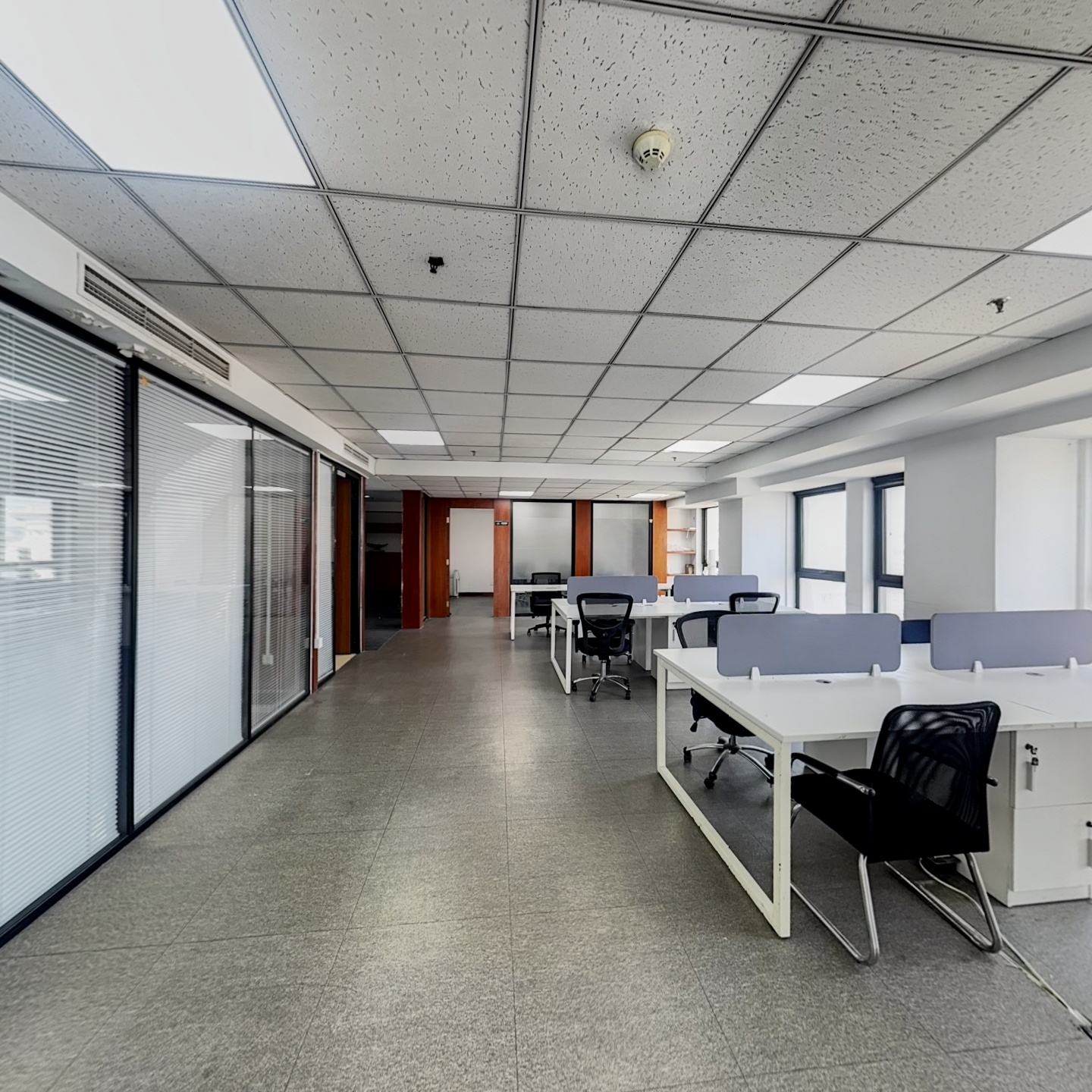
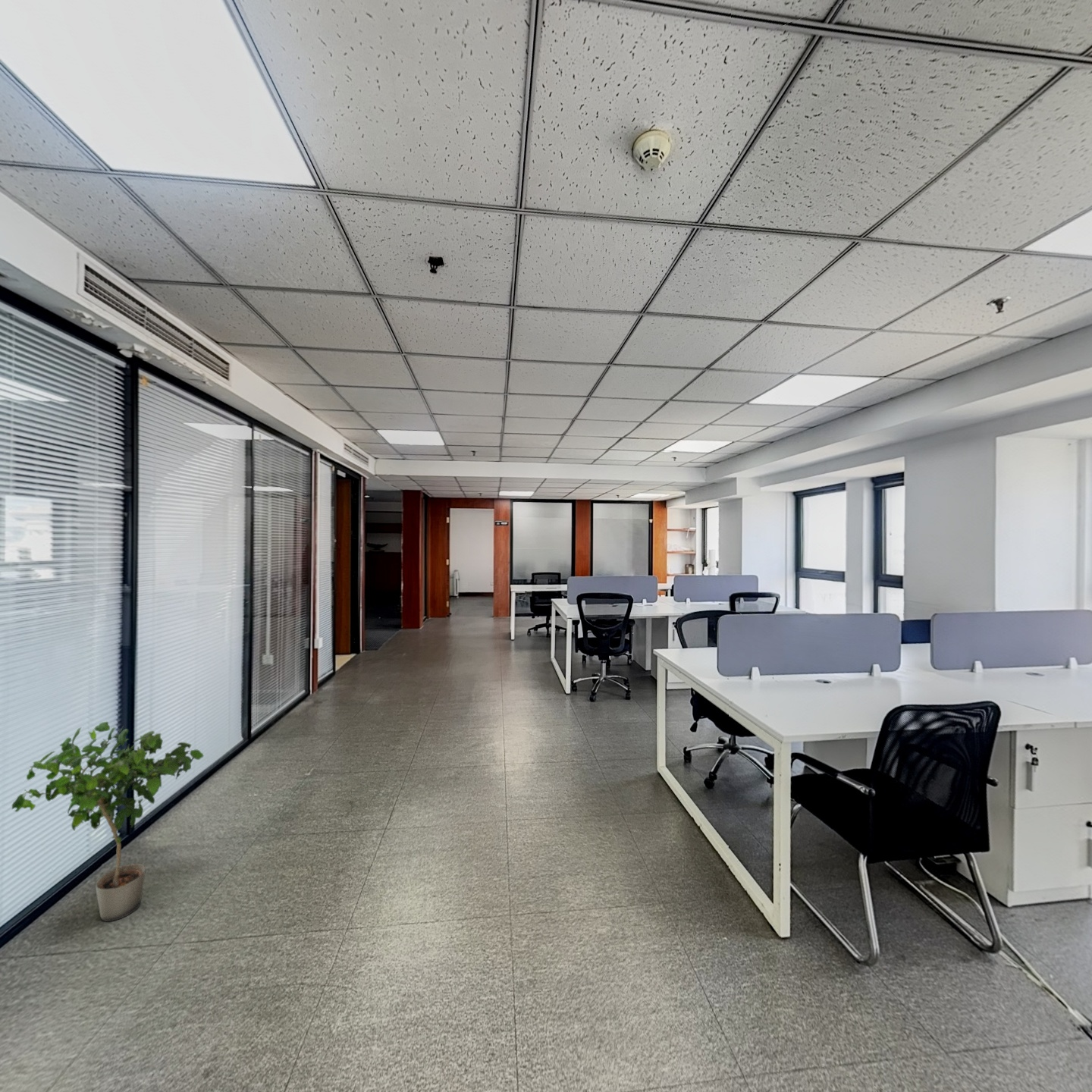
+ potted plant [11,721,204,922]
